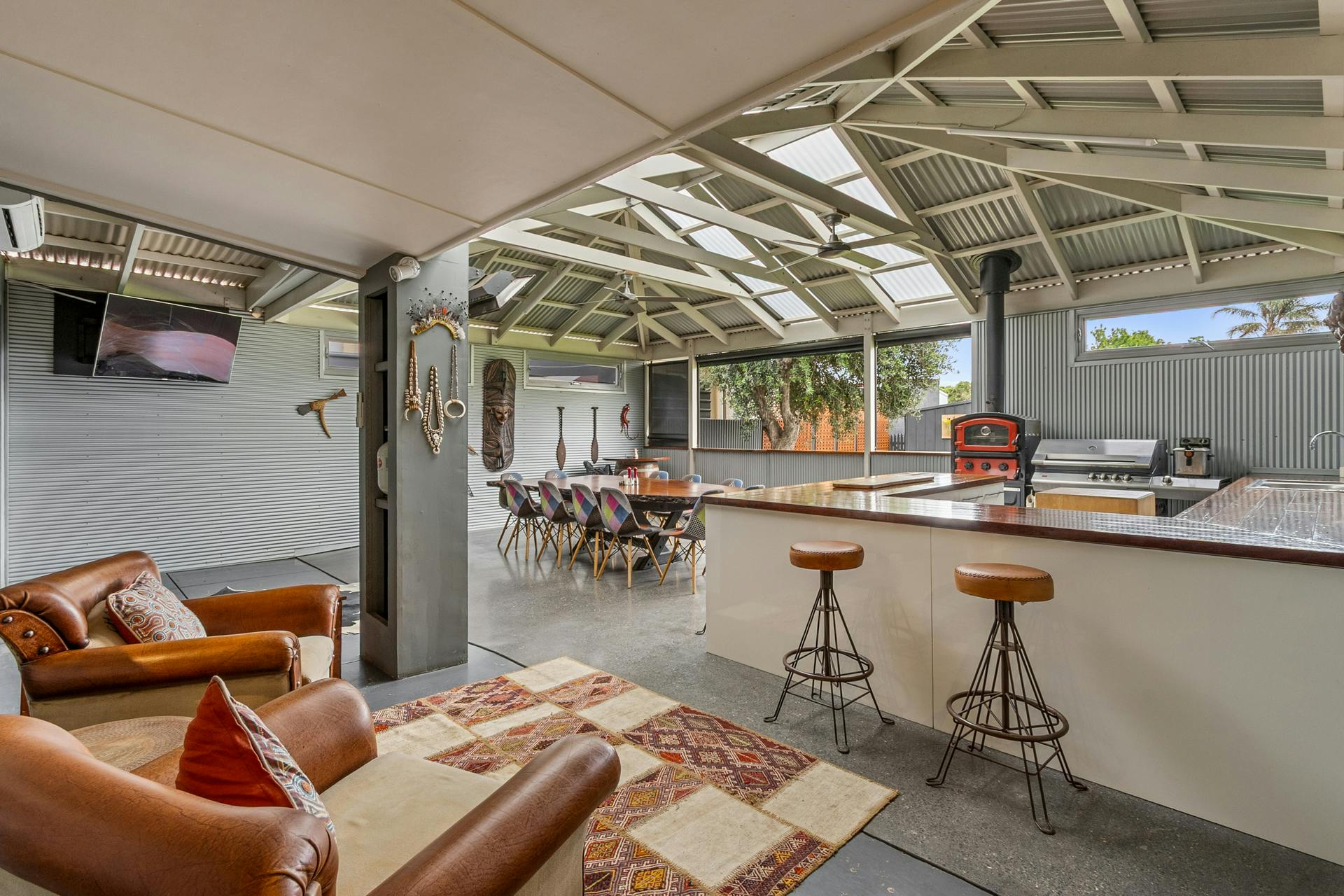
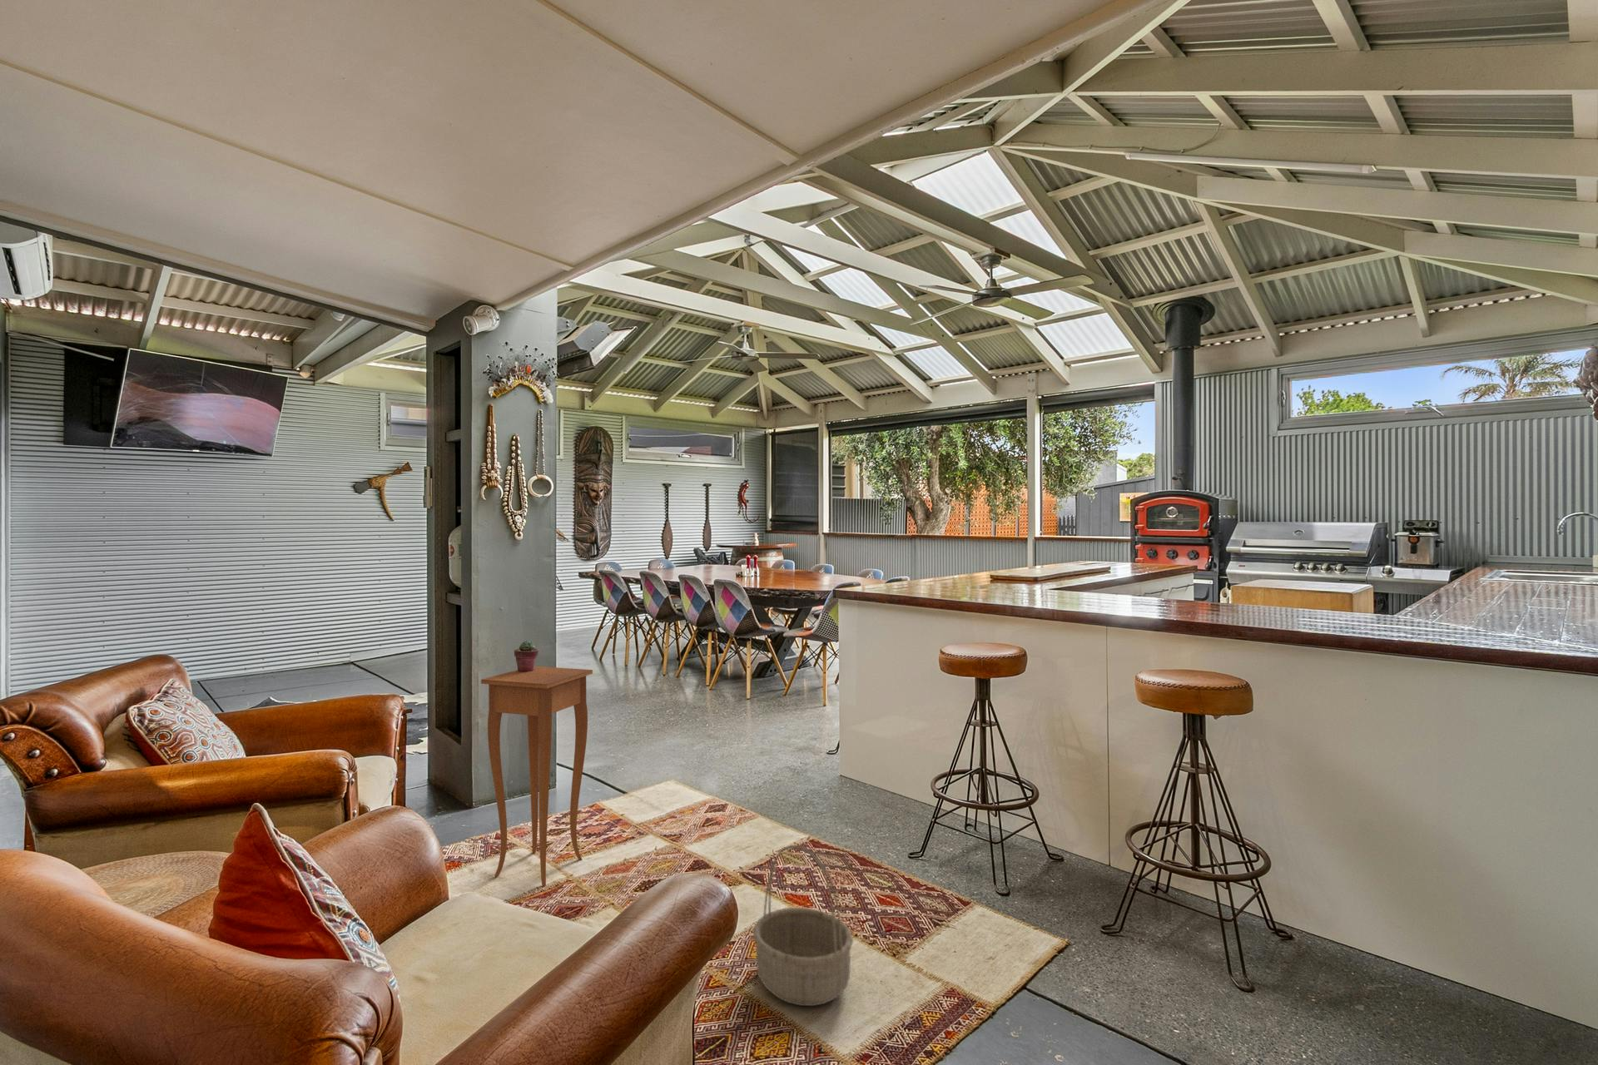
+ basket [753,844,854,1007]
+ side table [480,666,593,887]
+ potted succulent [514,639,540,673]
